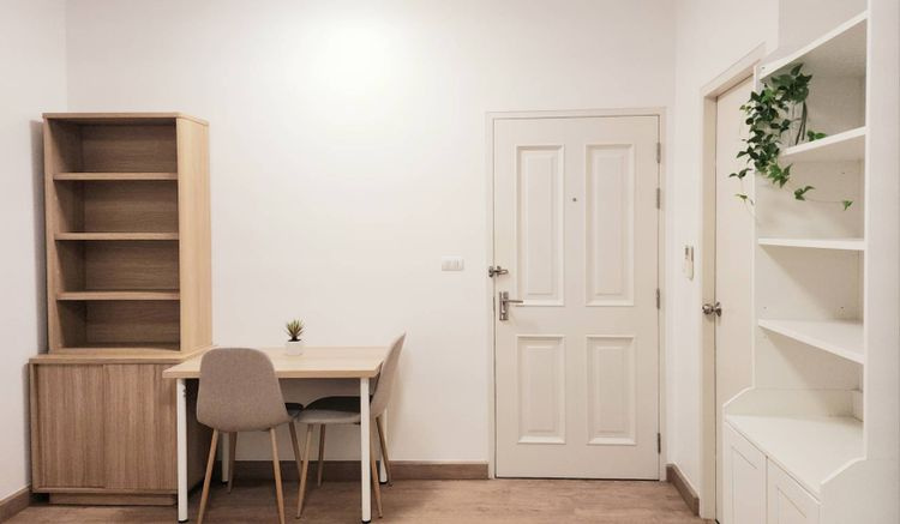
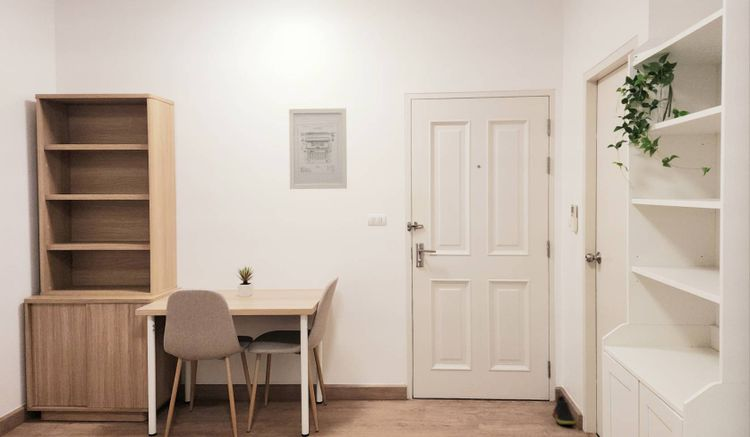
+ wall art [288,107,348,190]
+ shoe [552,395,577,426]
